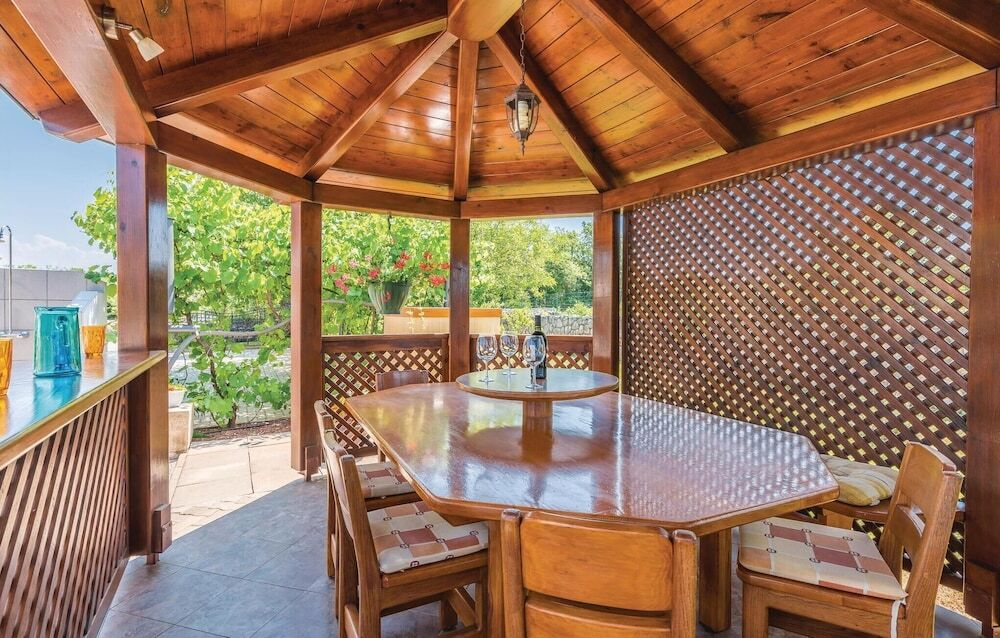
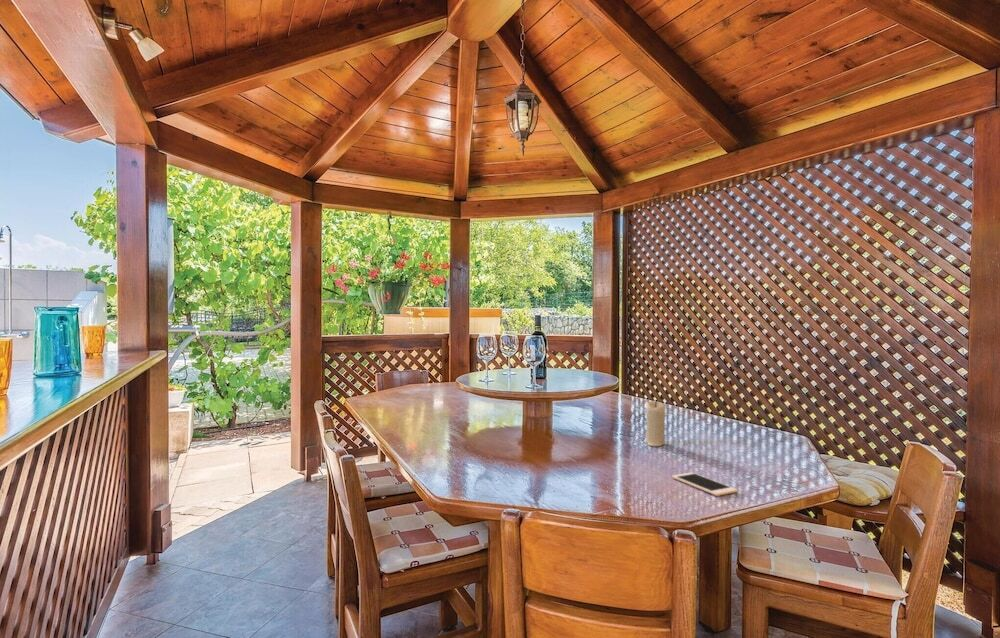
+ cell phone [671,472,739,497]
+ candle [645,400,667,447]
